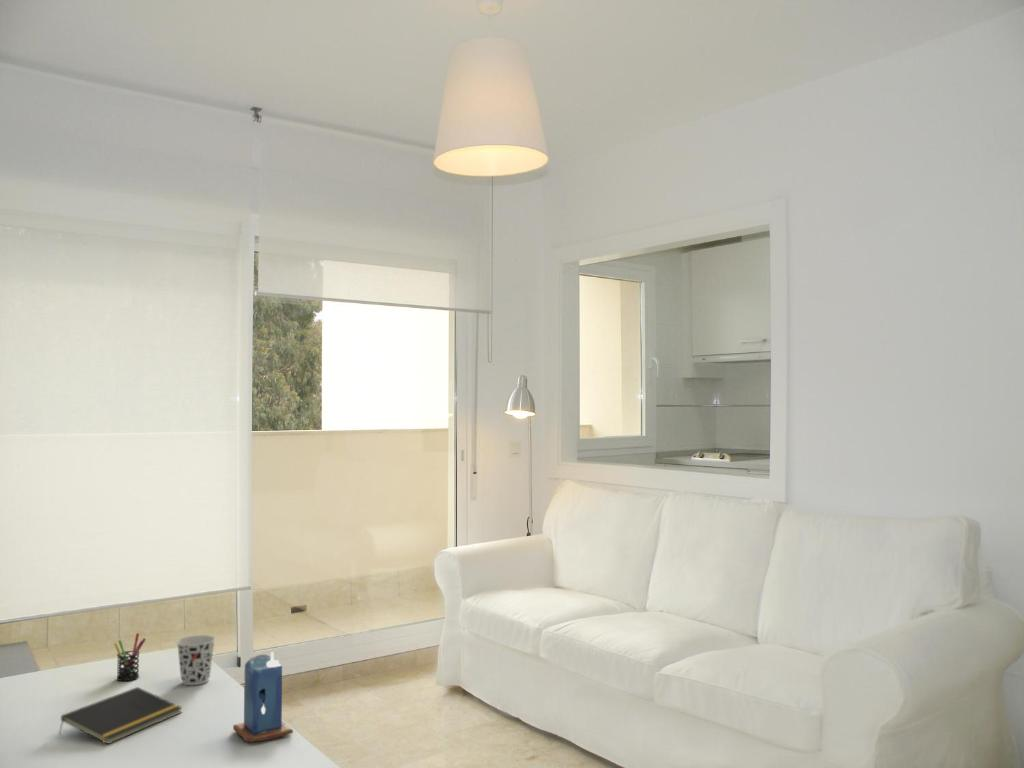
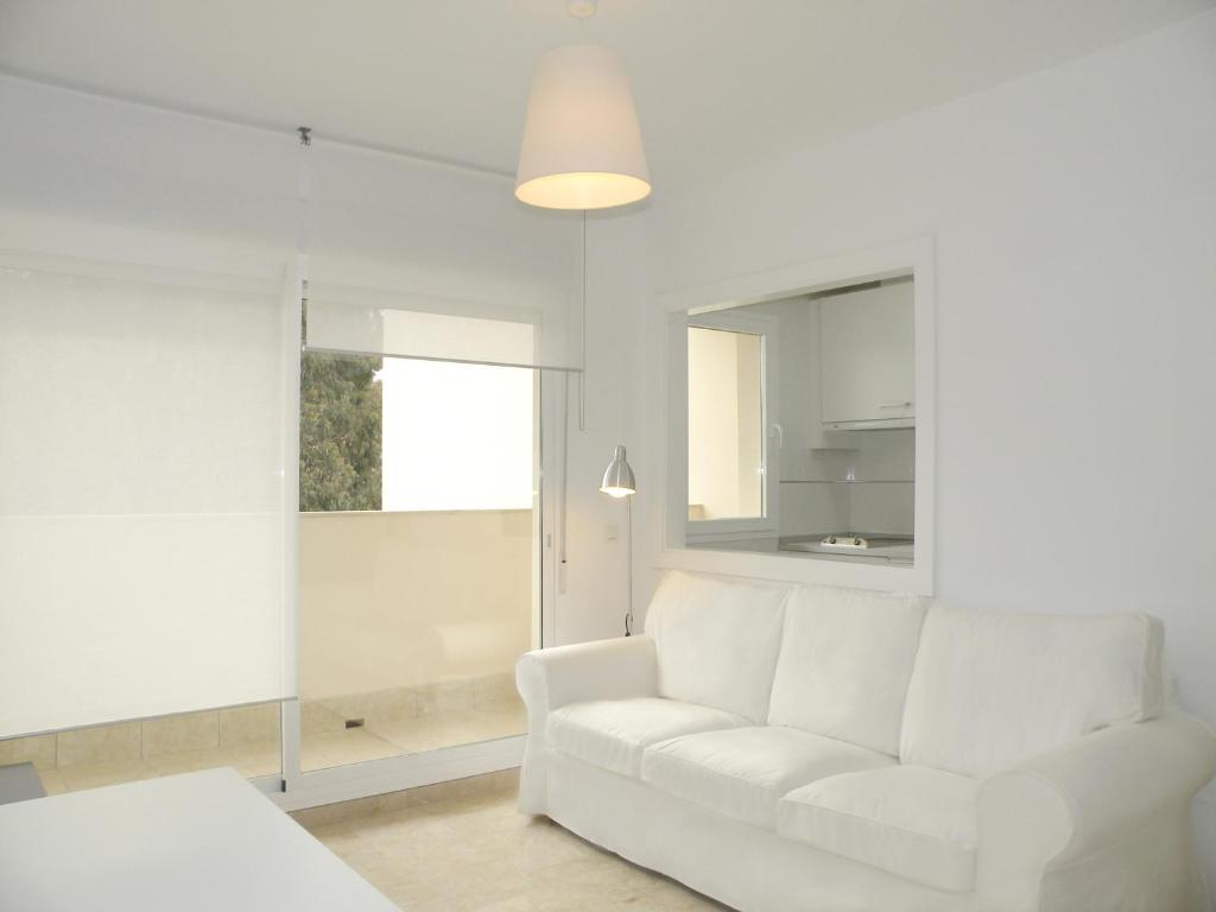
- cup [176,634,216,686]
- pen holder [113,632,147,682]
- notepad [58,686,183,745]
- candle [232,651,294,743]
